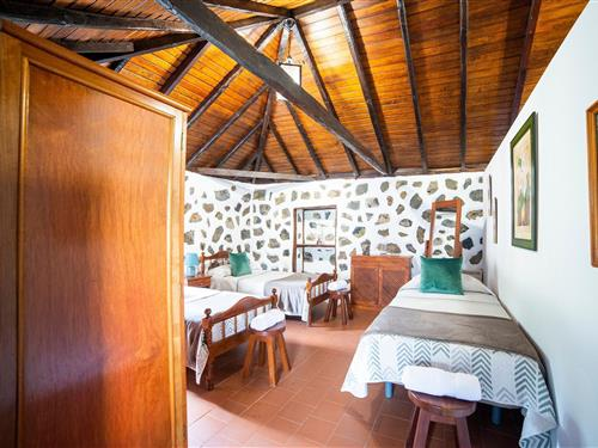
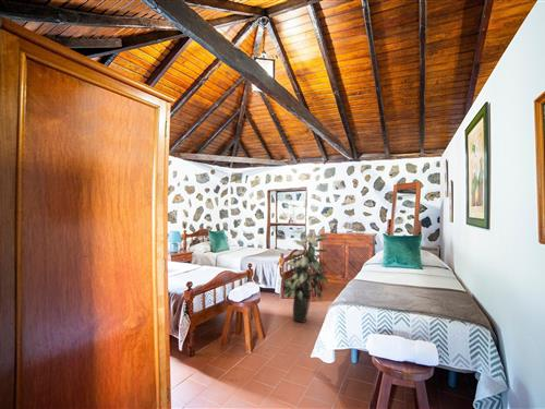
+ indoor plant [281,229,329,324]
